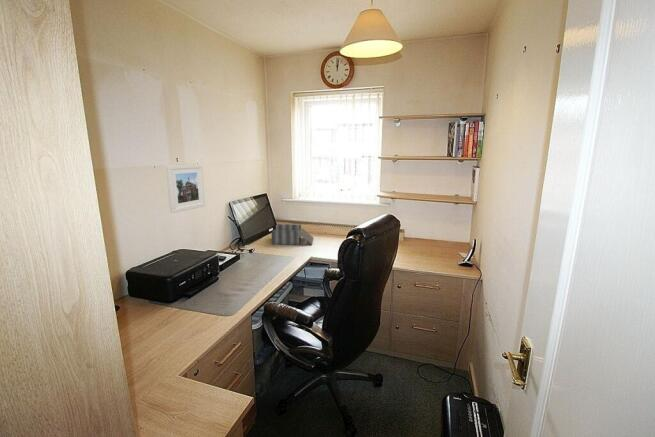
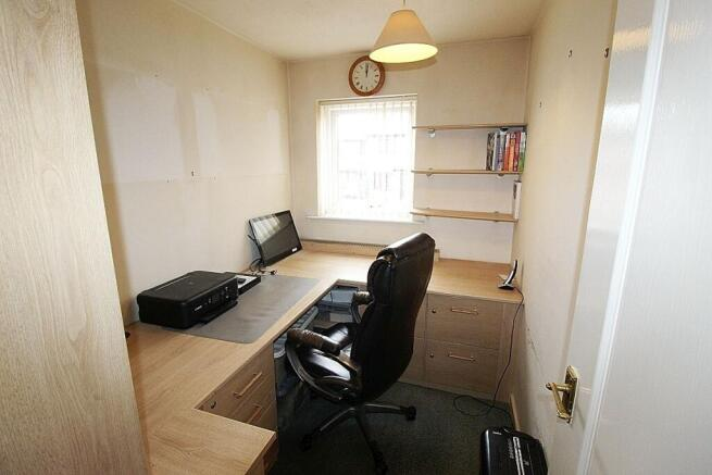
- desk organizer [270,224,314,246]
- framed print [165,163,206,214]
